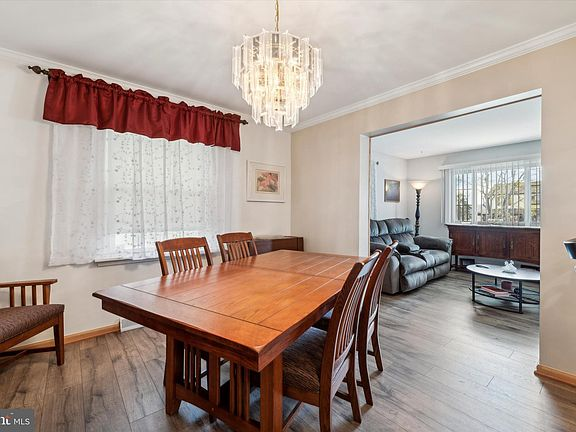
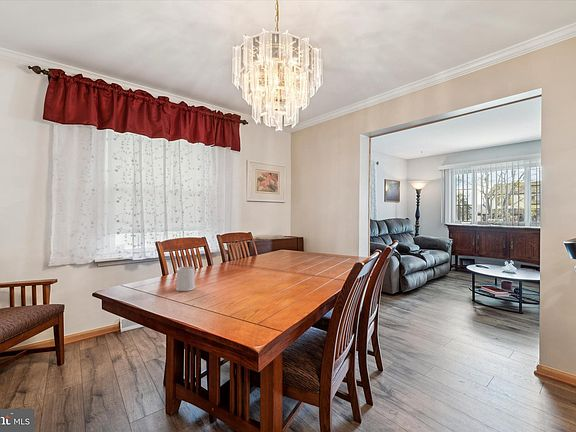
+ mug [175,266,196,292]
